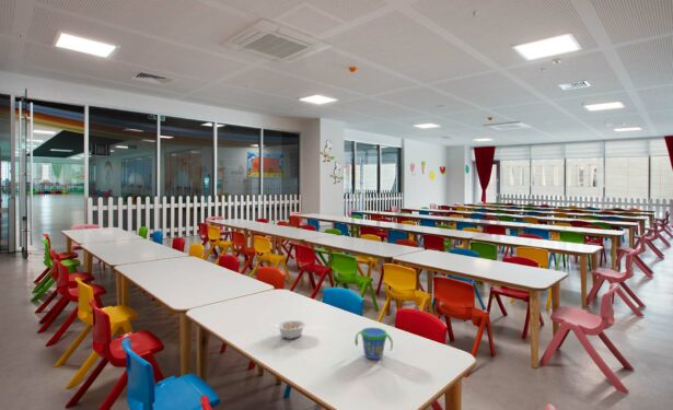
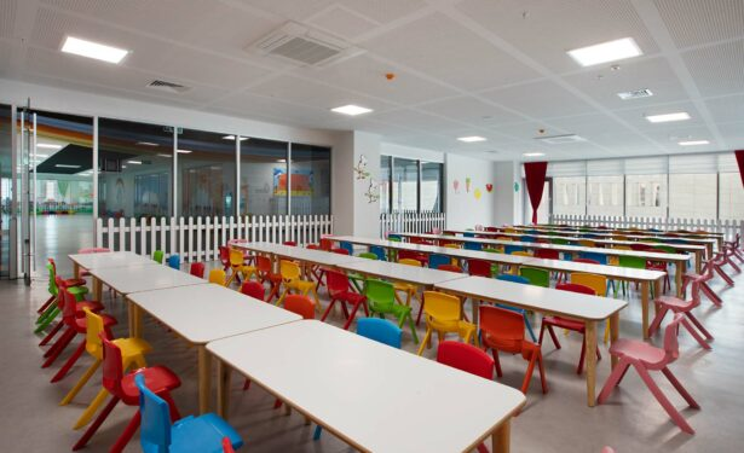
- snack cup [353,327,394,360]
- legume [270,319,306,340]
